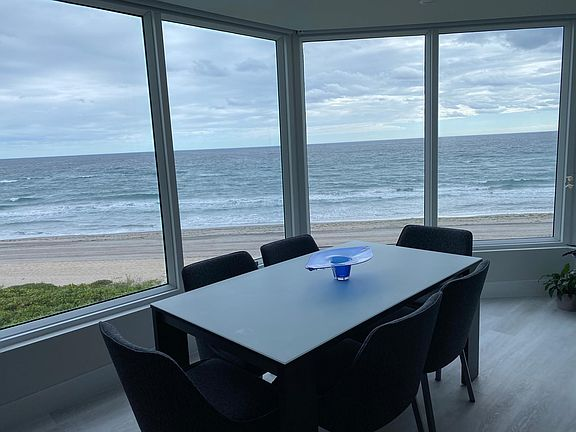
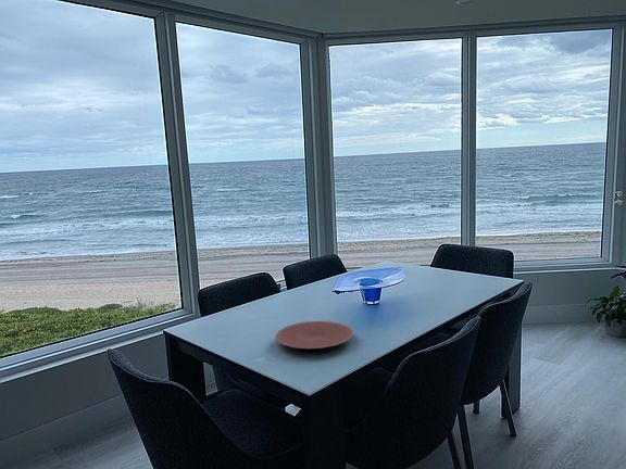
+ plate [274,320,354,350]
